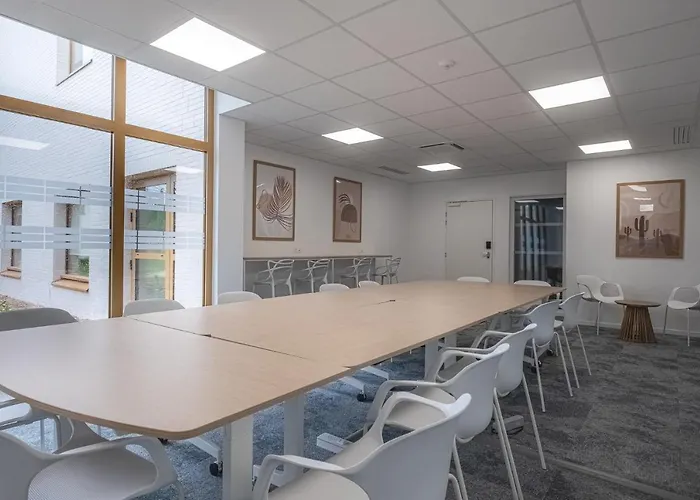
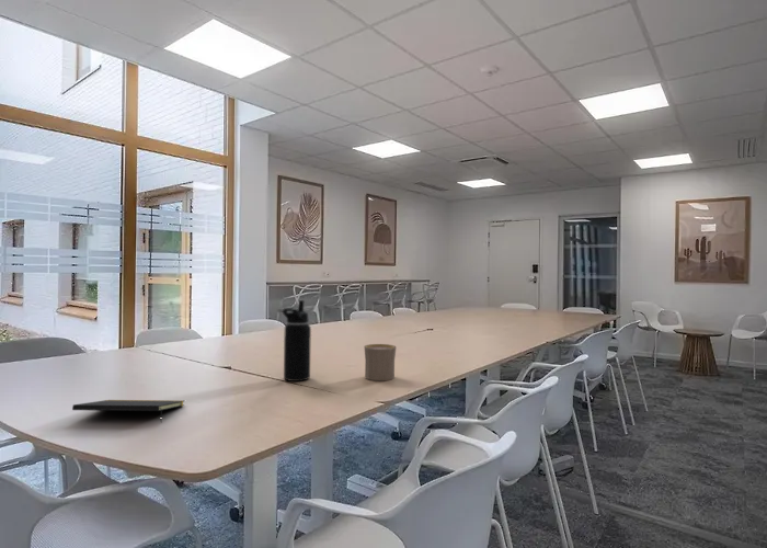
+ cup [363,343,397,381]
+ notepad [71,399,185,424]
+ water bottle [282,299,312,383]
